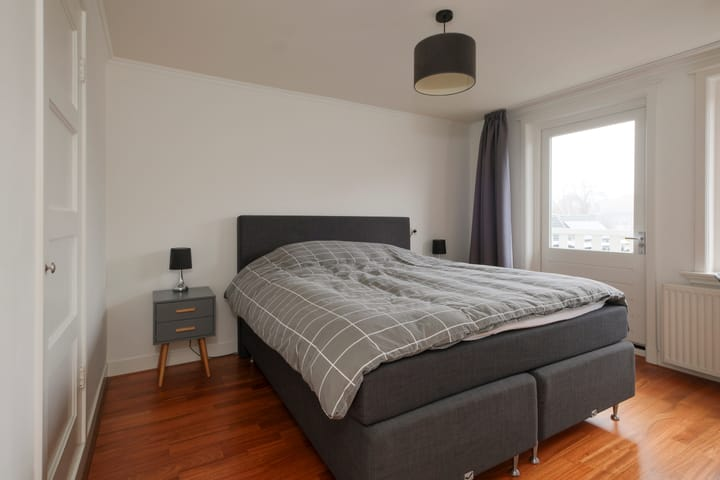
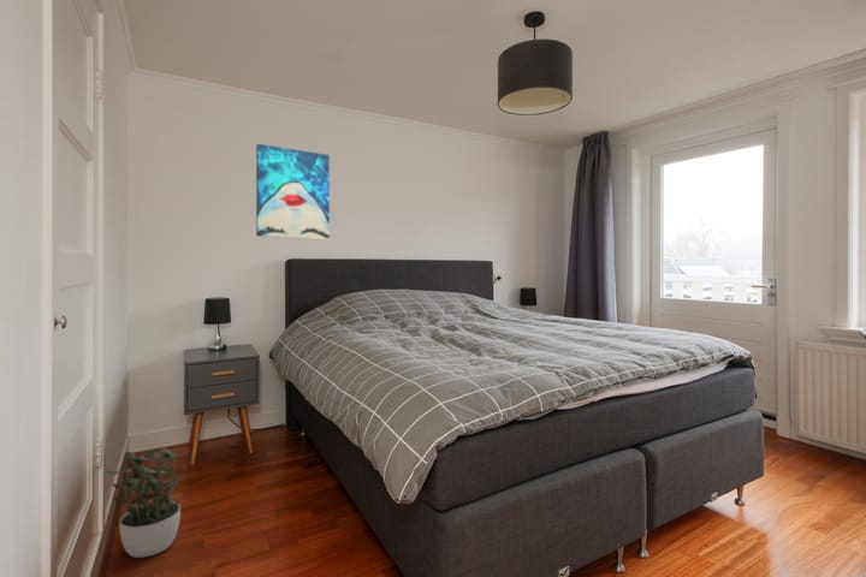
+ wall art [255,143,331,242]
+ potted plant [105,446,188,559]
